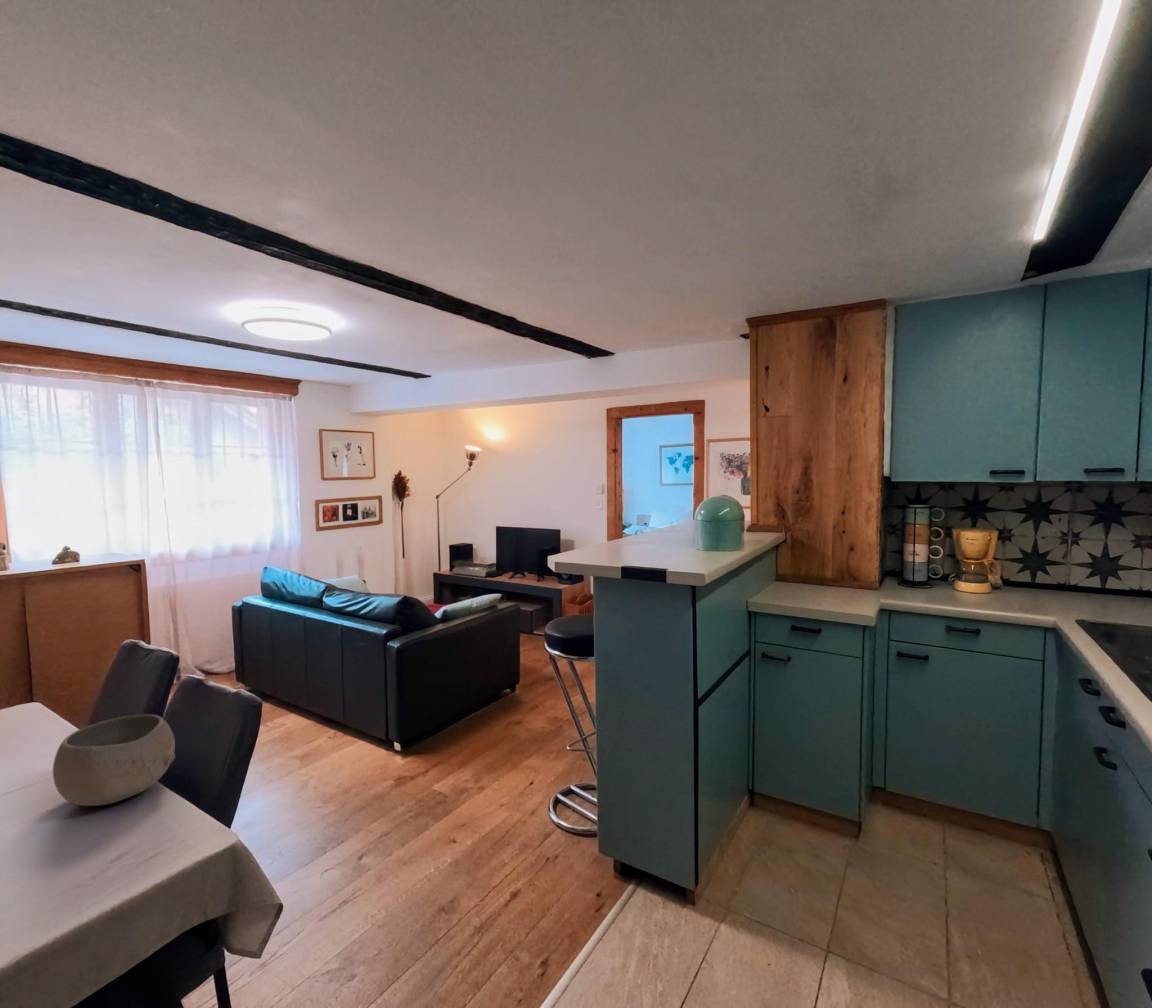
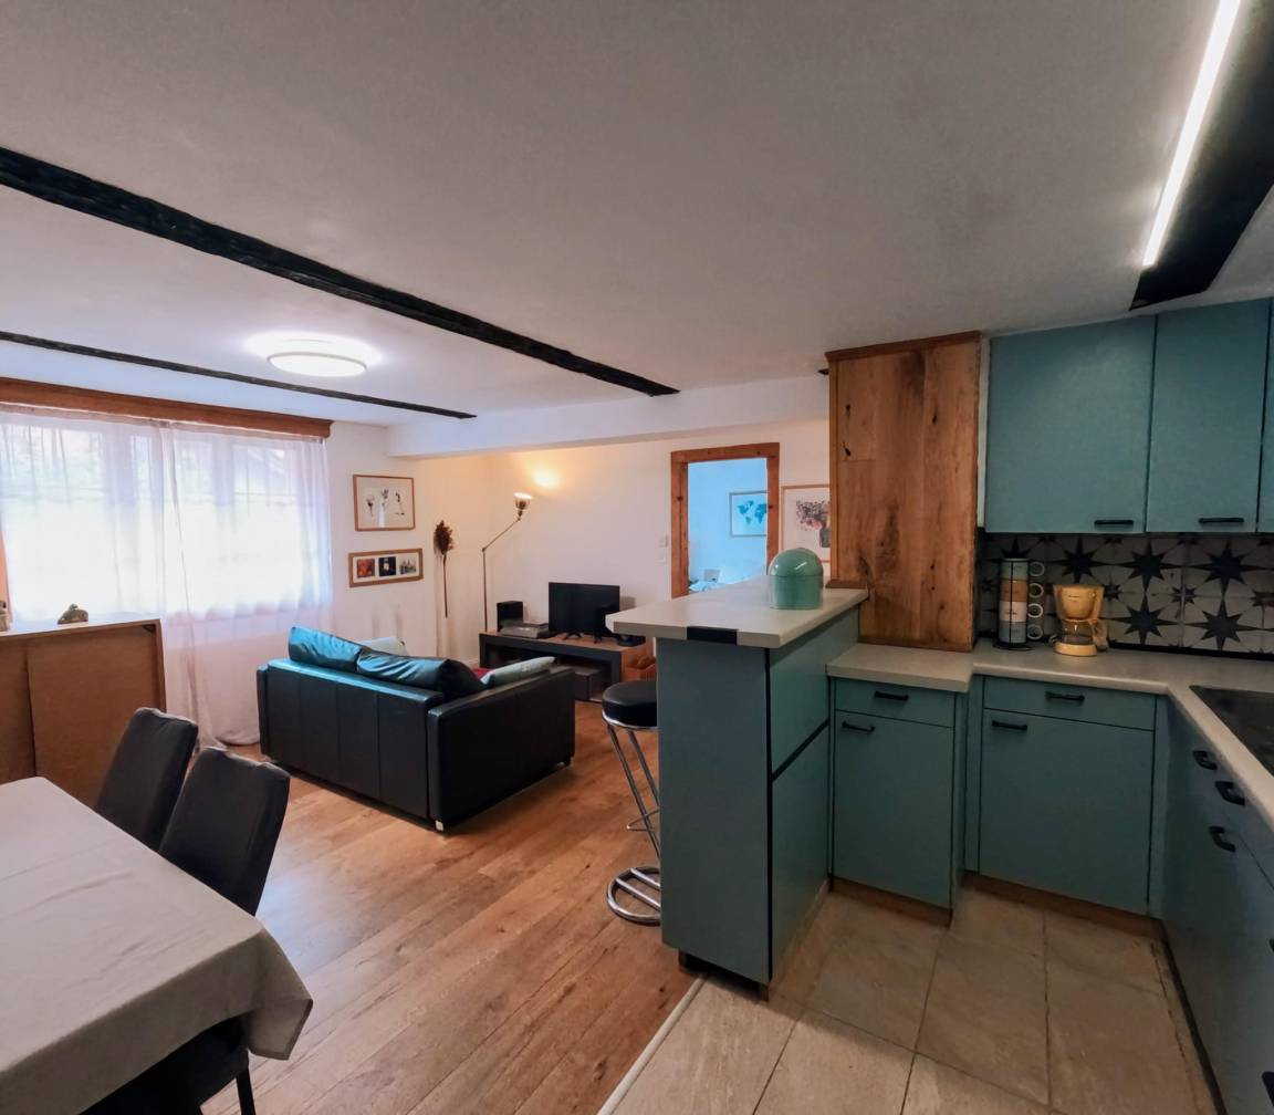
- bowl [52,714,176,807]
